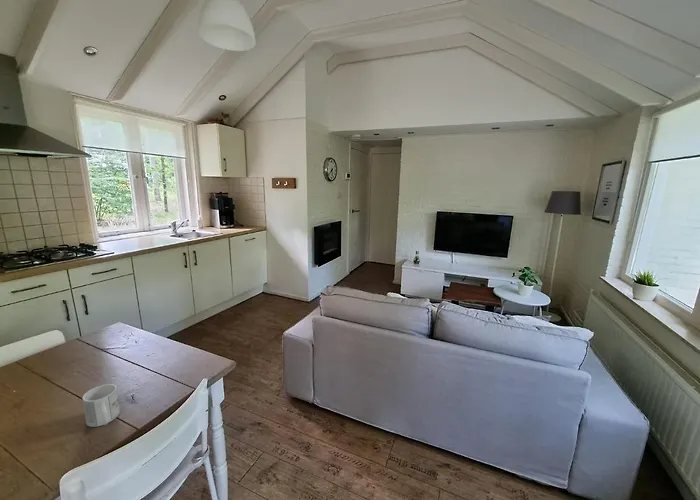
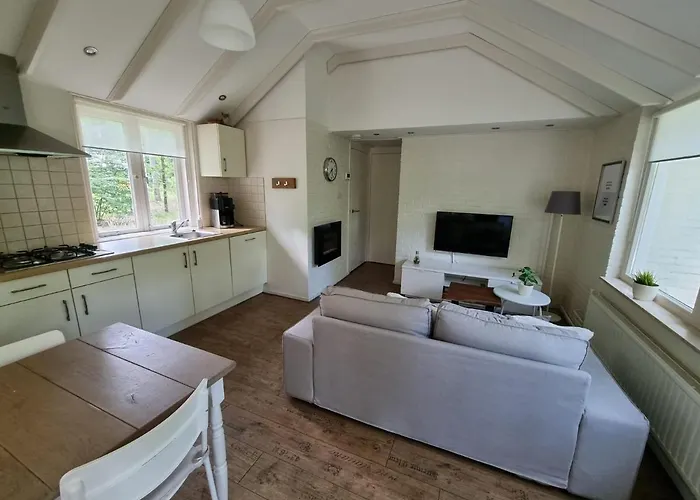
- mug [81,383,121,428]
